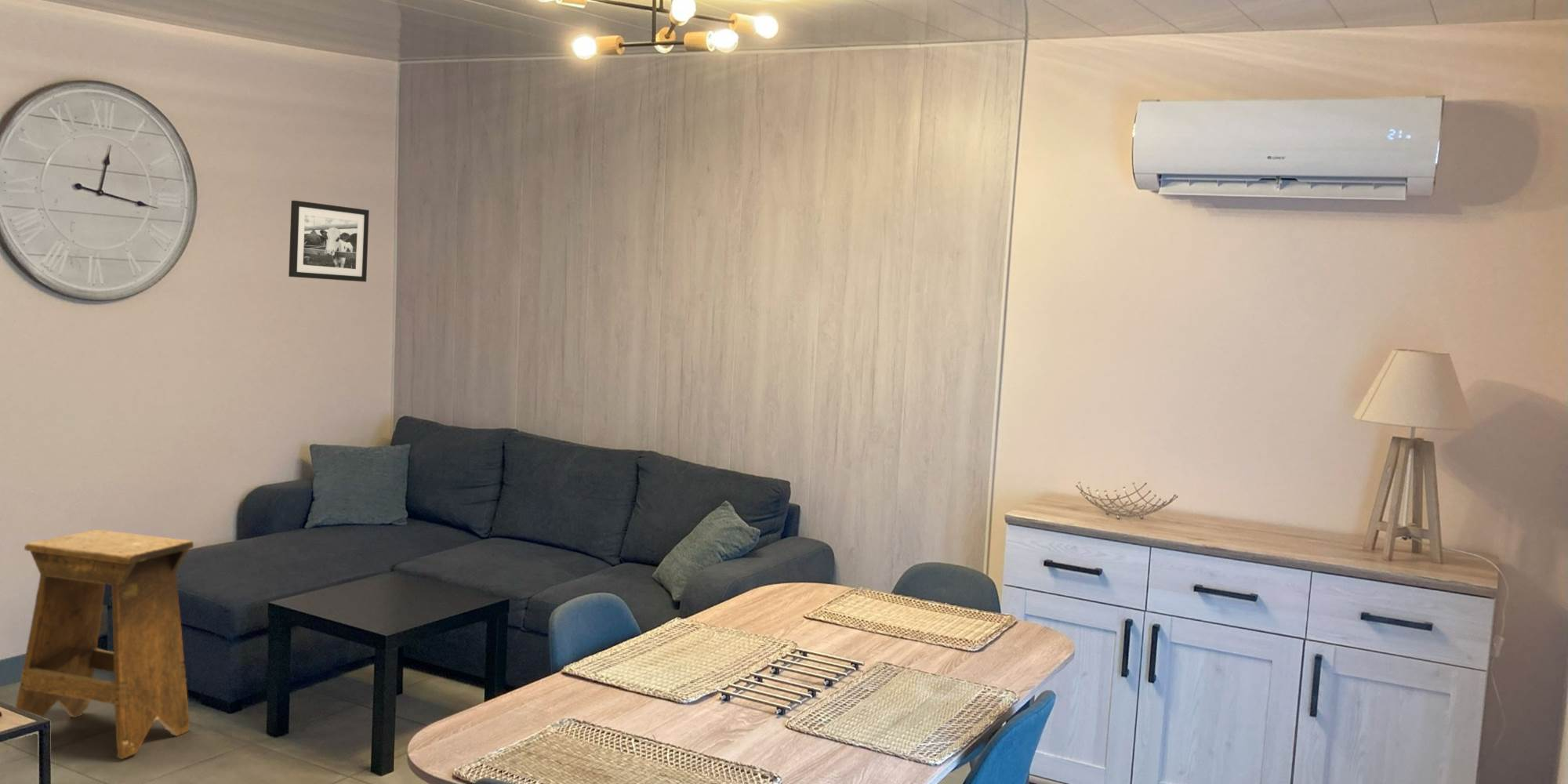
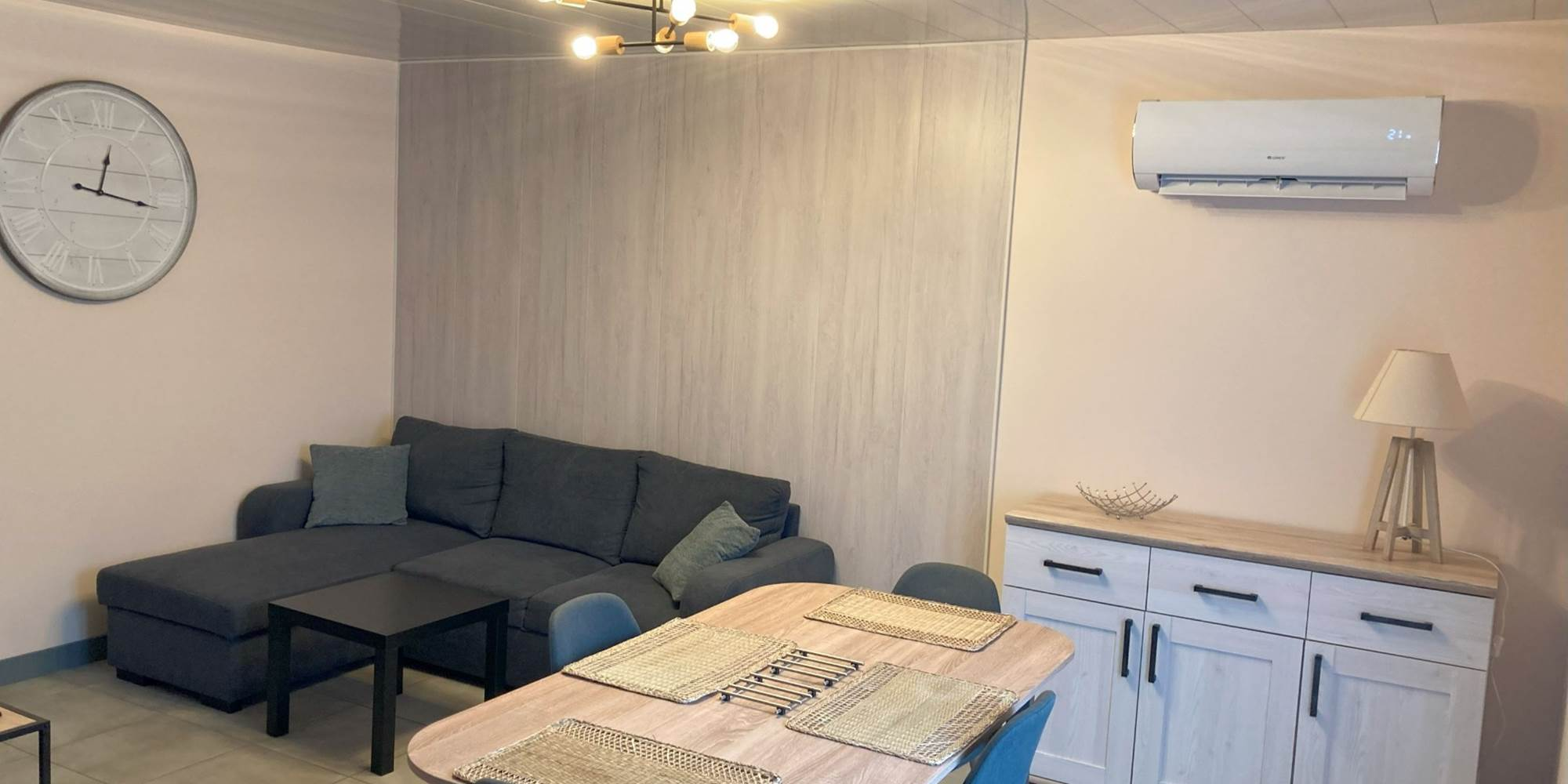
- picture frame [288,200,370,282]
- stool [15,529,194,760]
